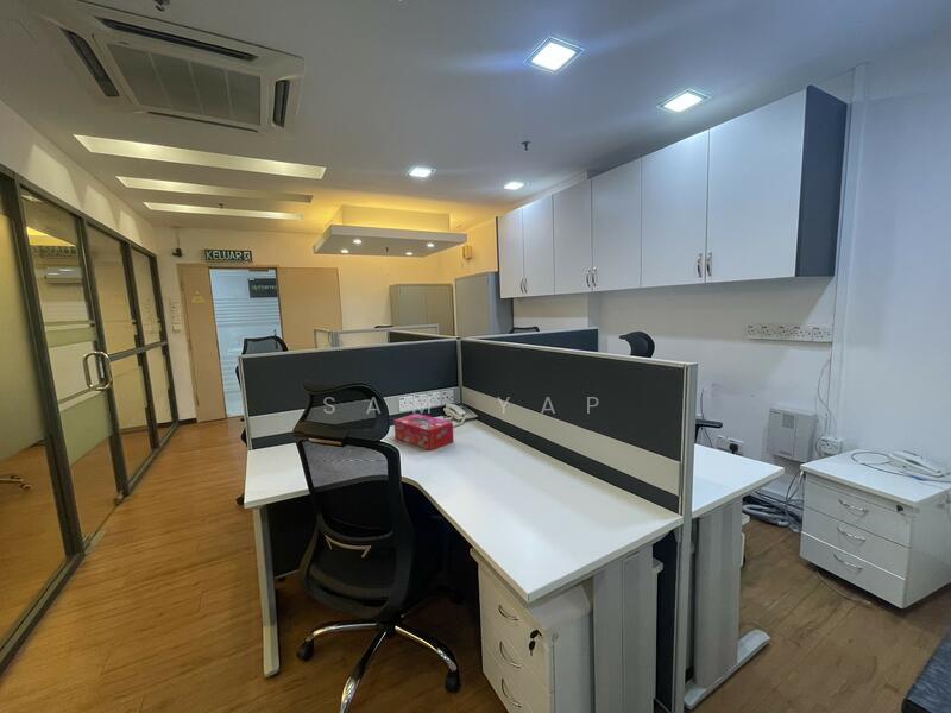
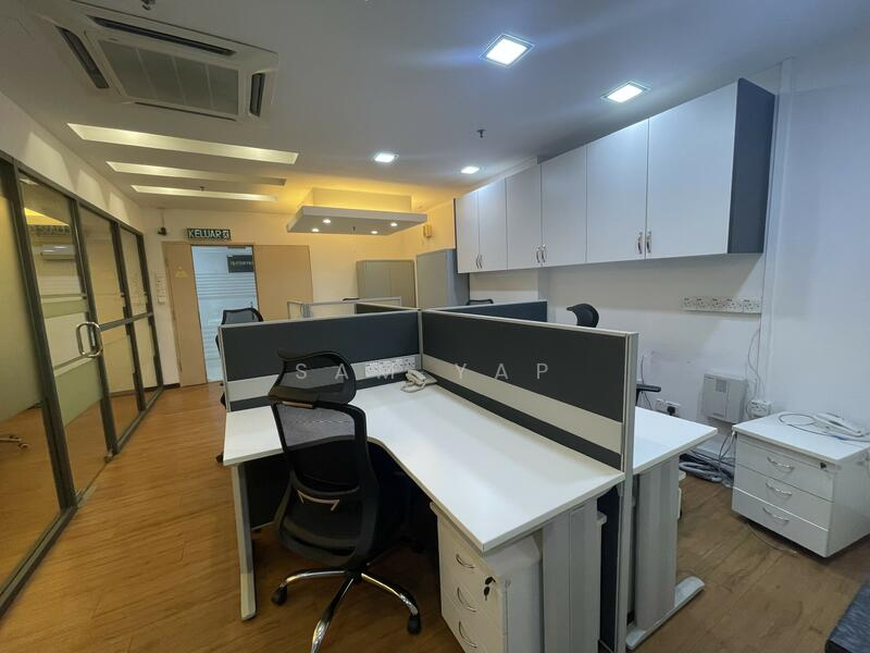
- tissue box [392,412,455,452]
